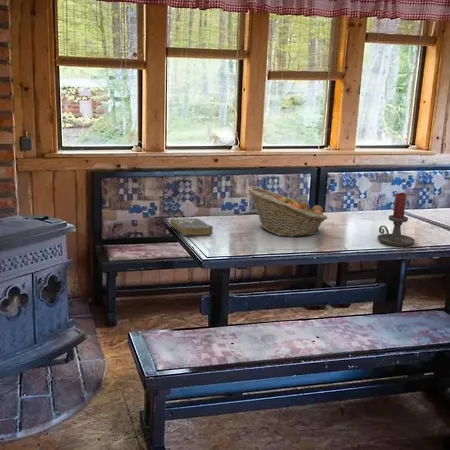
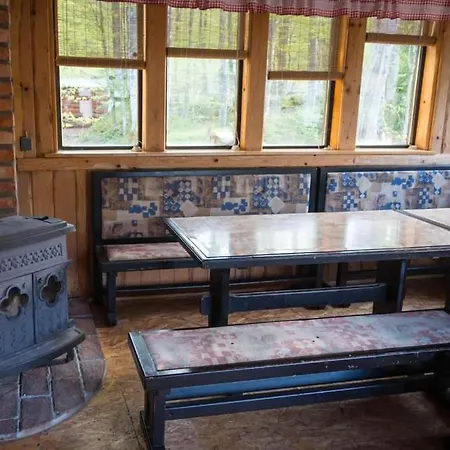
- candle holder [377,192,416,247]
- book [169,217,214,237]
- fruit basket [246,185,328,238]
